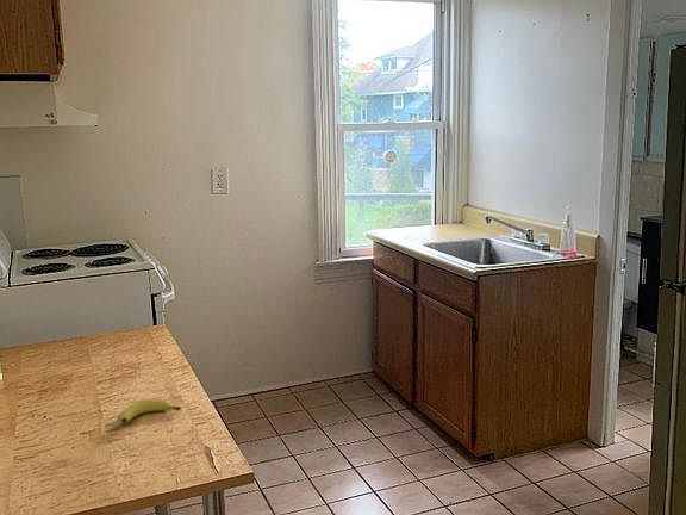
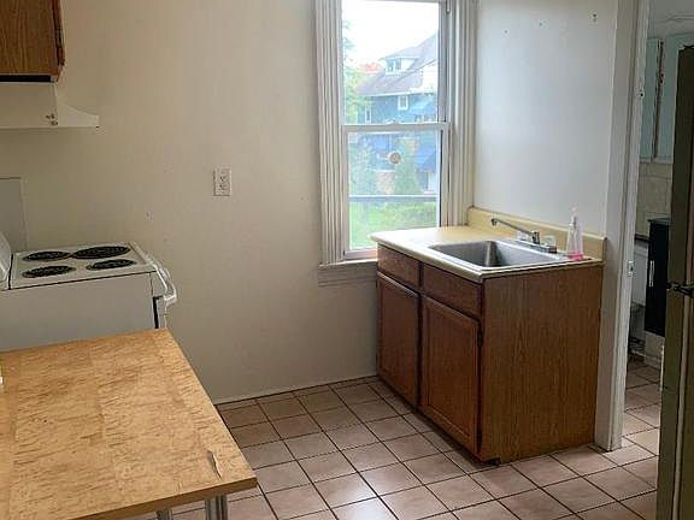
- fruit [117,398,182,424]
